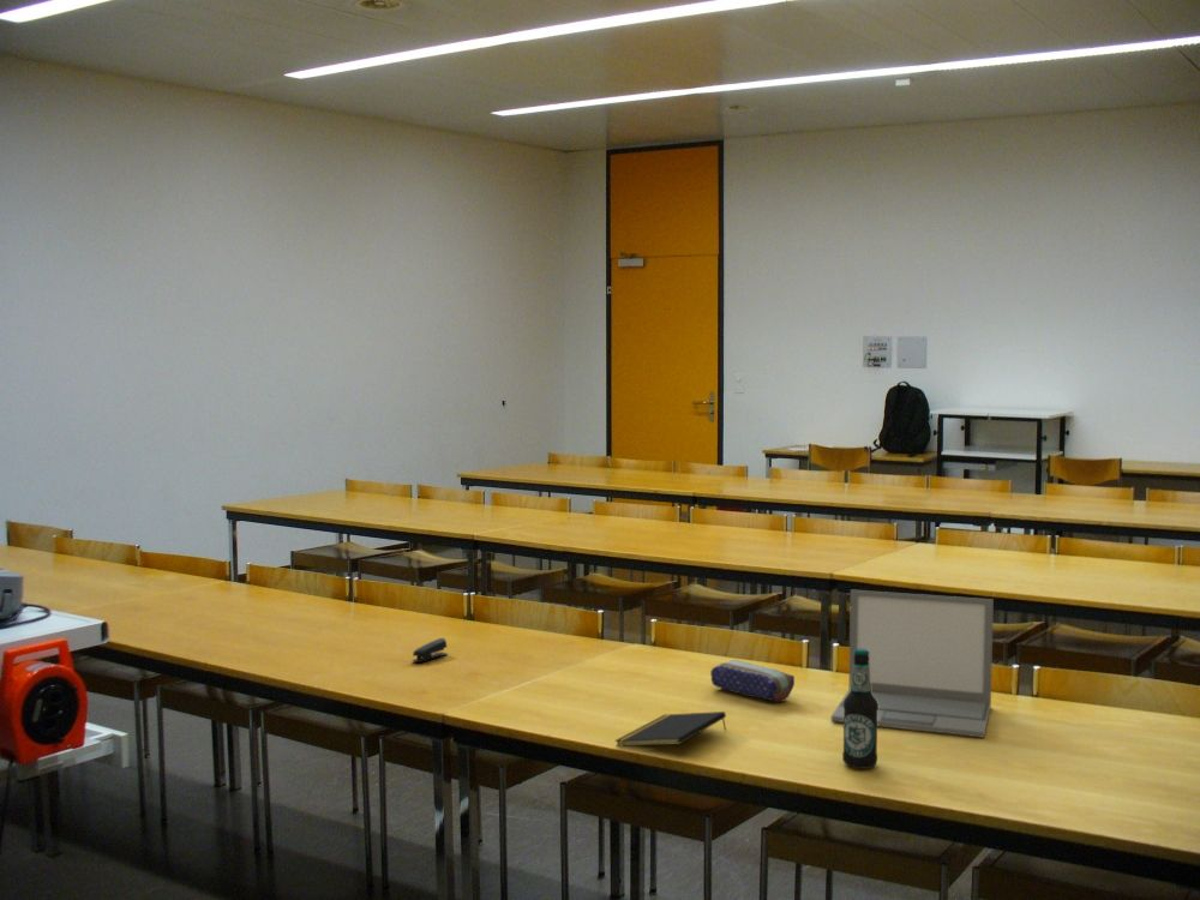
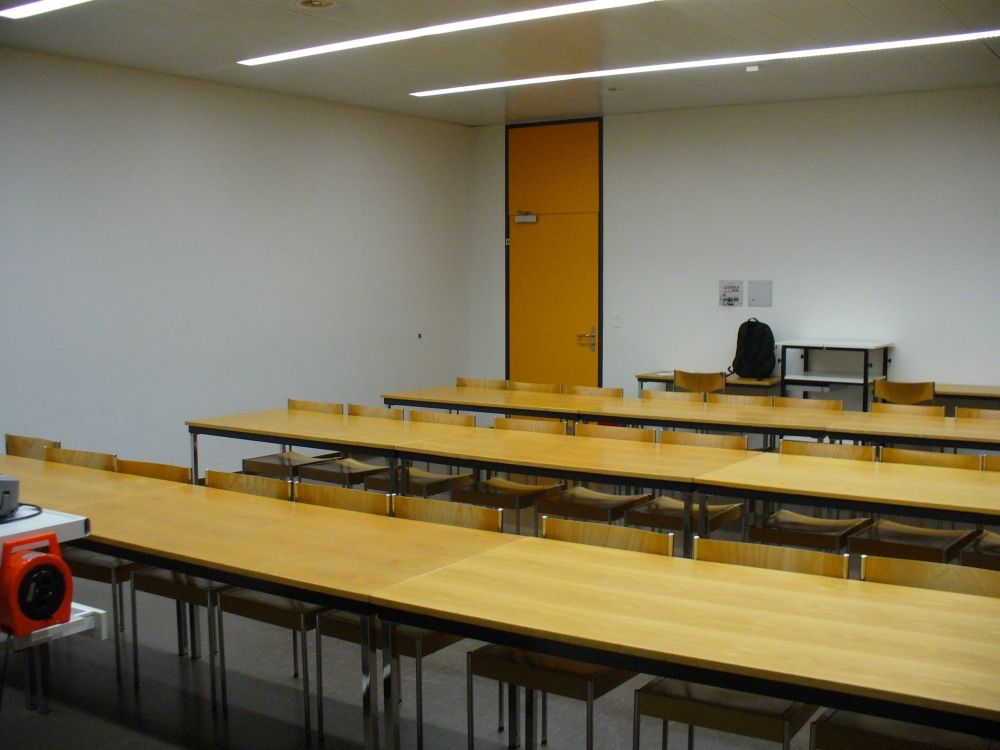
- stapler [410,637,449,664]
- pencil case [709,659,796,703]
- notepad [614,710,727,748]
- laptop [830,589,995,738]
- bottle [841,649,878,770]
